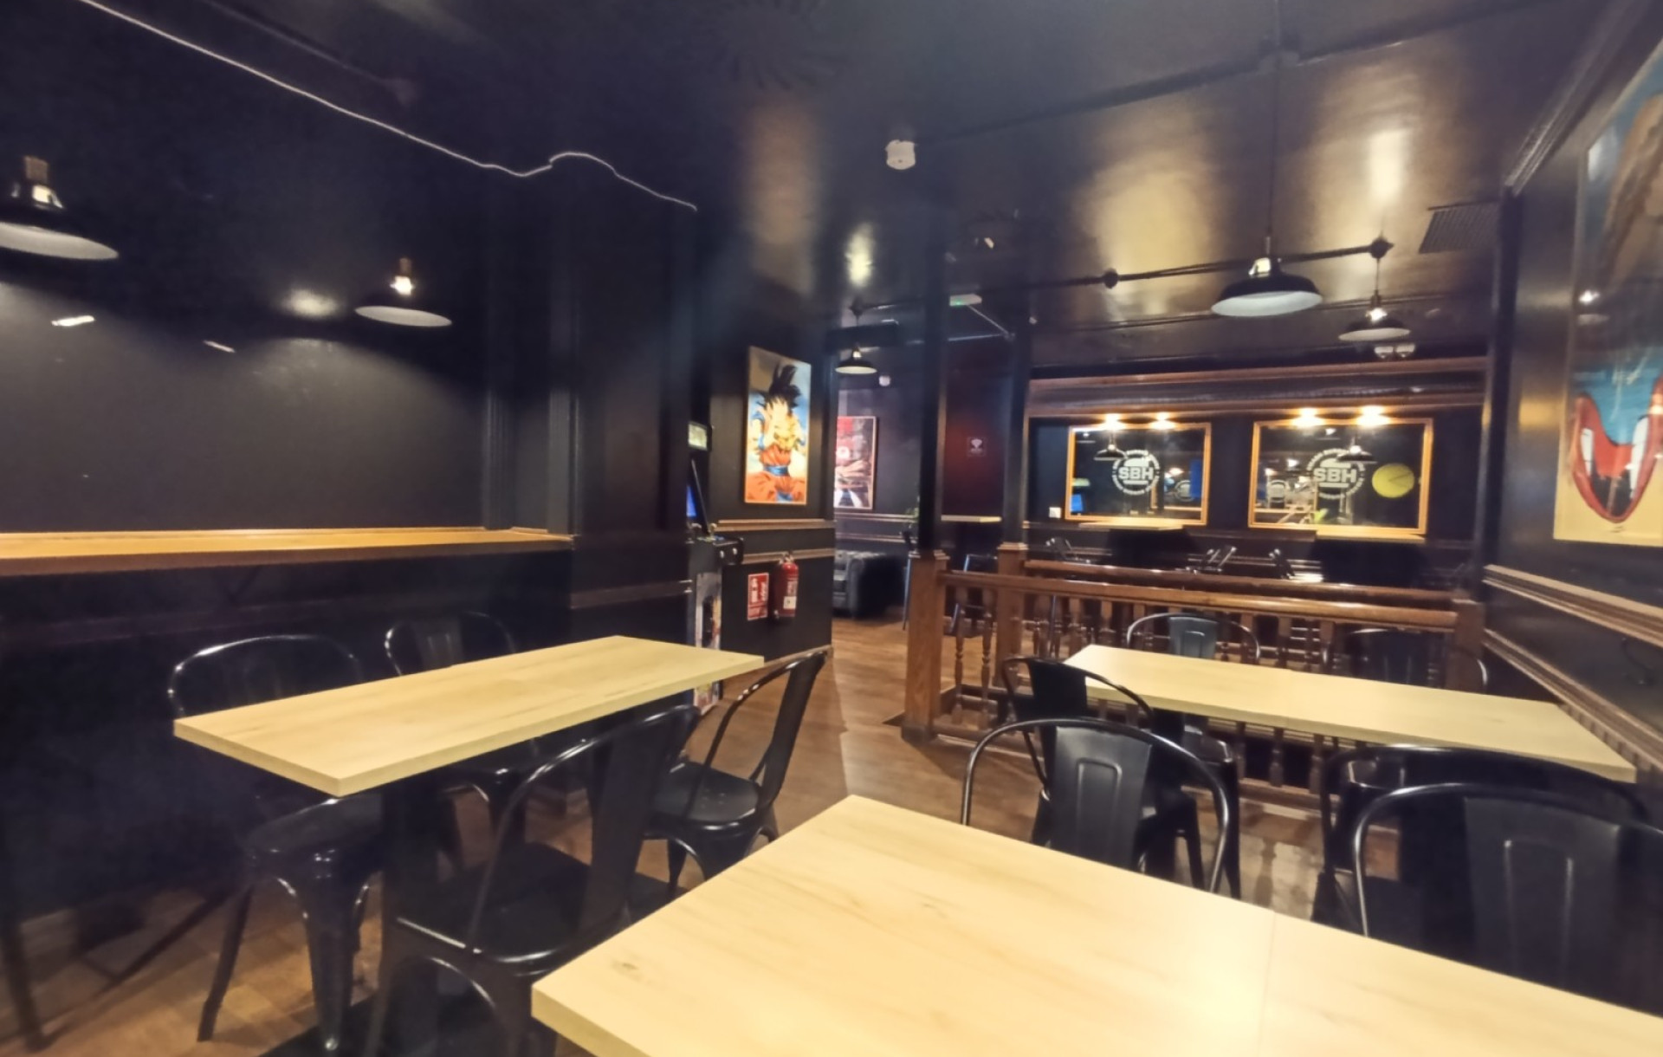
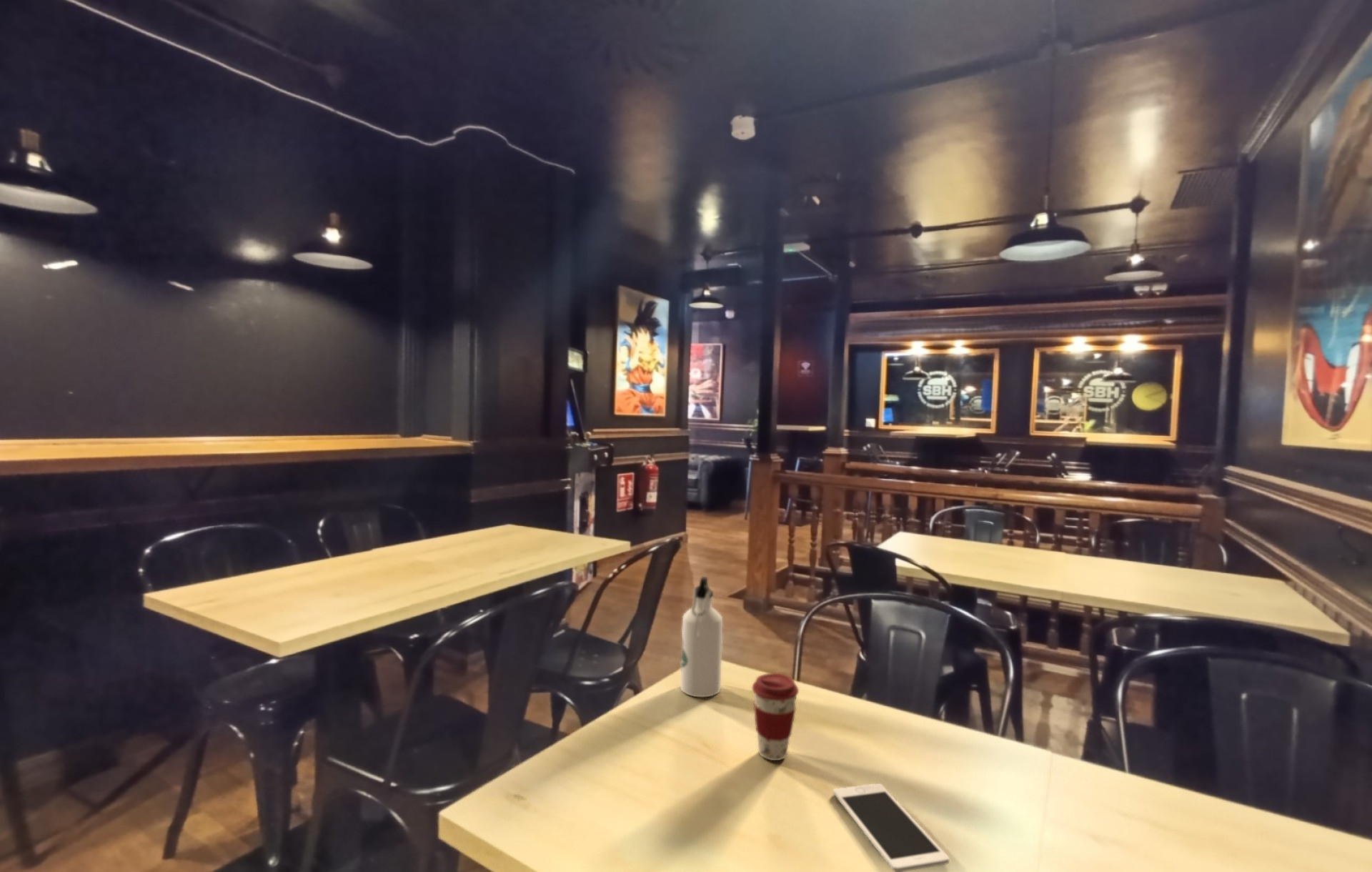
+ coffee cup [752,673,800,761]
+ cell phone [832,783,950,872]
+ water bottle [680,576,723,698]
